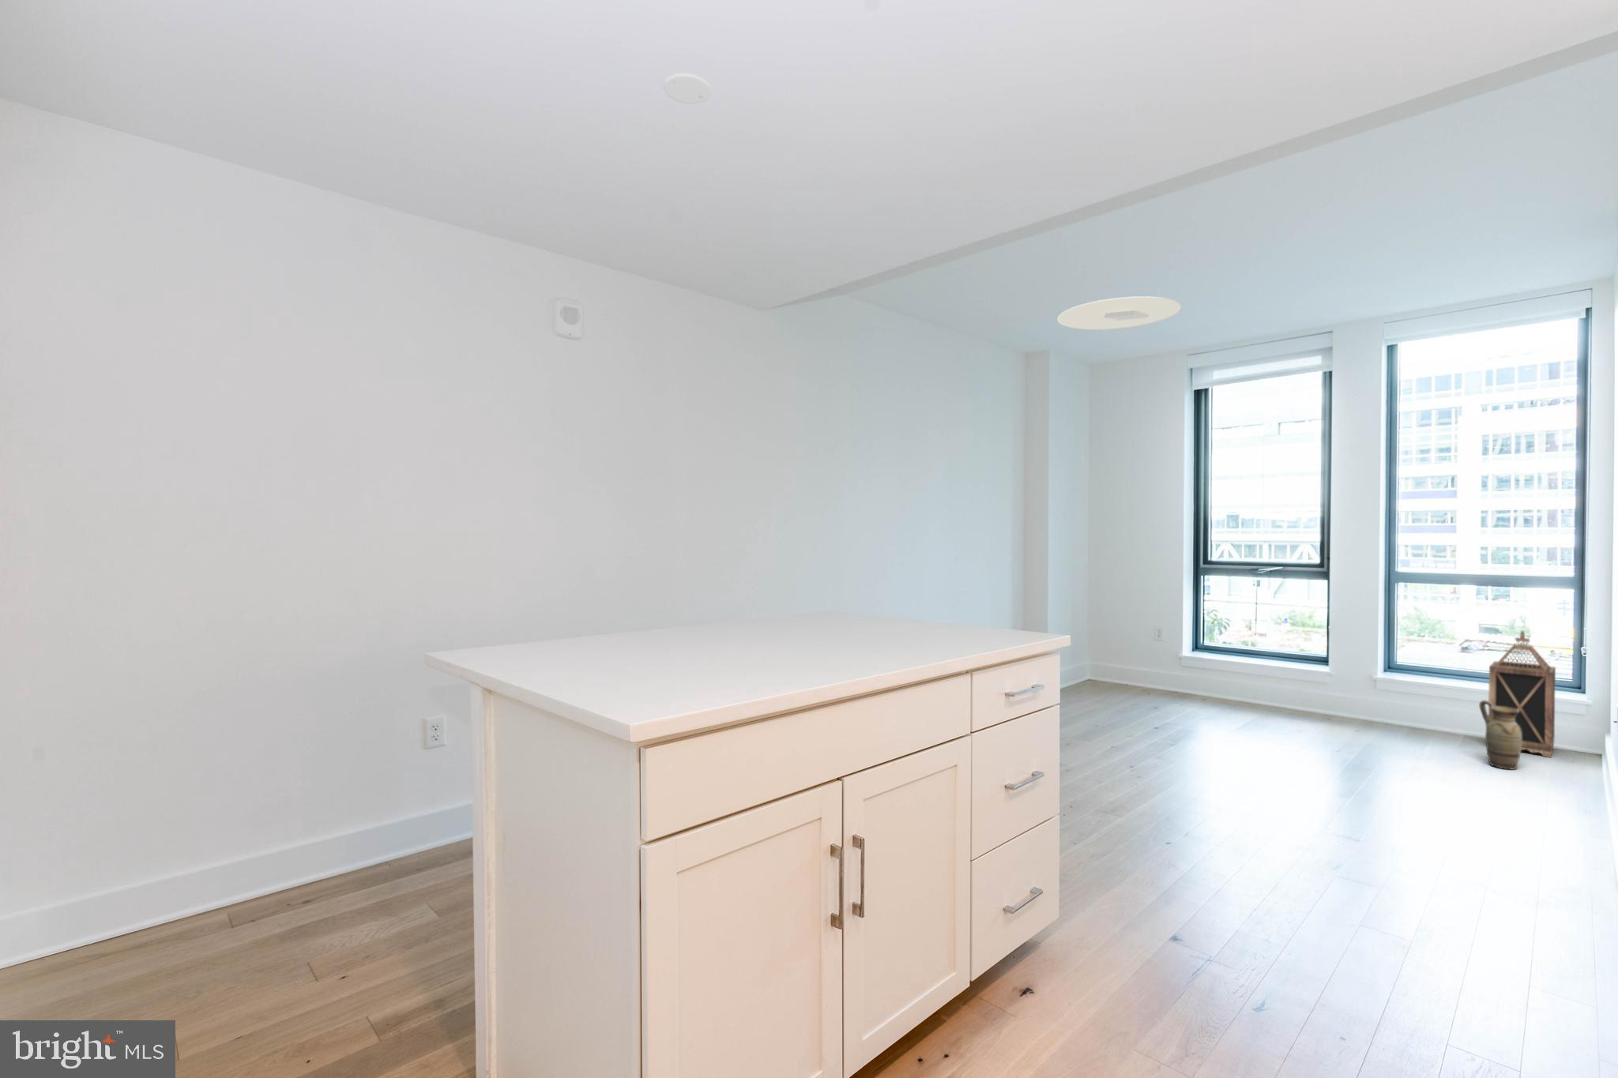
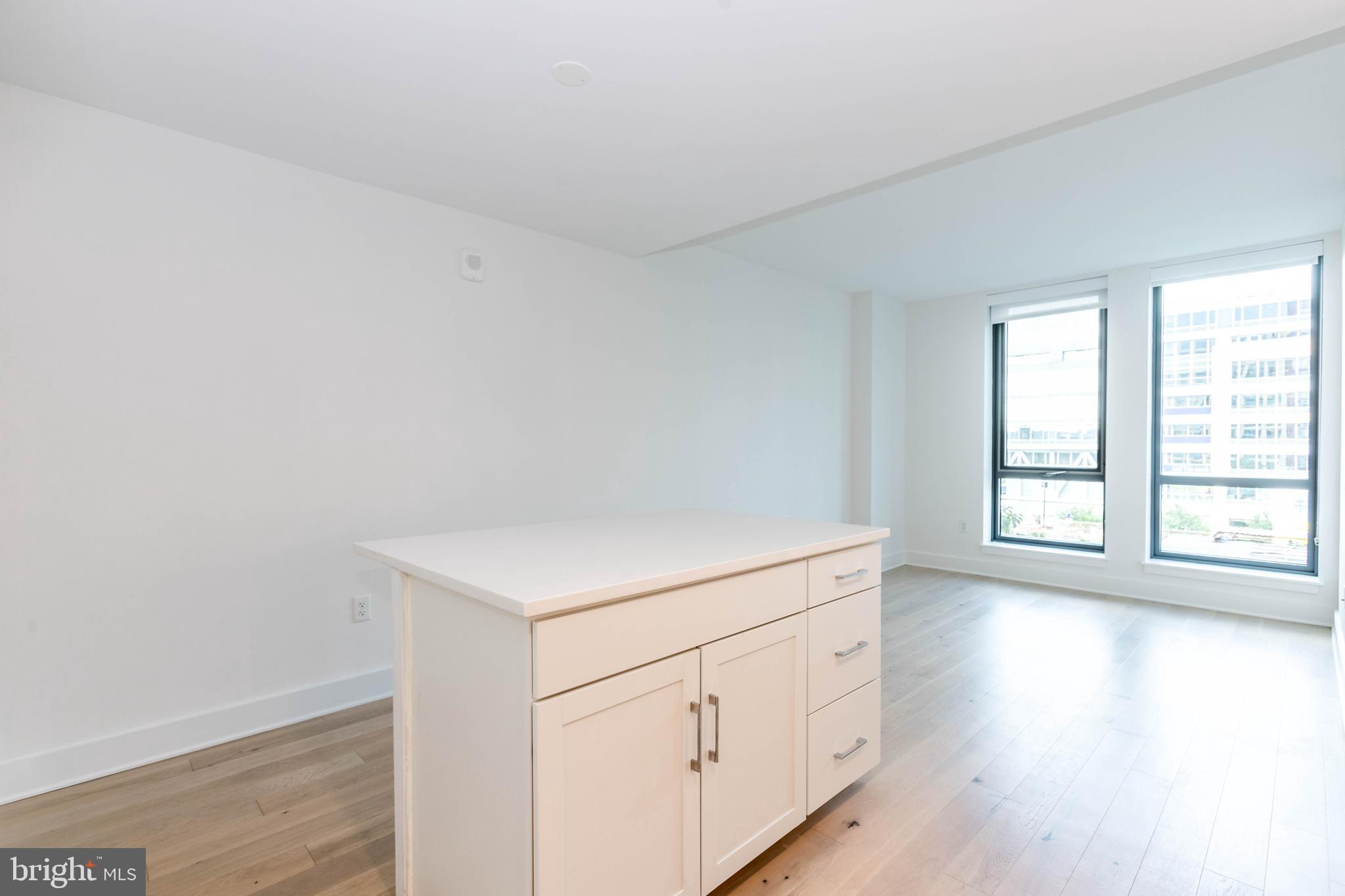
- ceiling light [1056,295,1181,331]
- ceramic jug [1478,700,1522,771]
- lantern [1488,629,1557,758]
